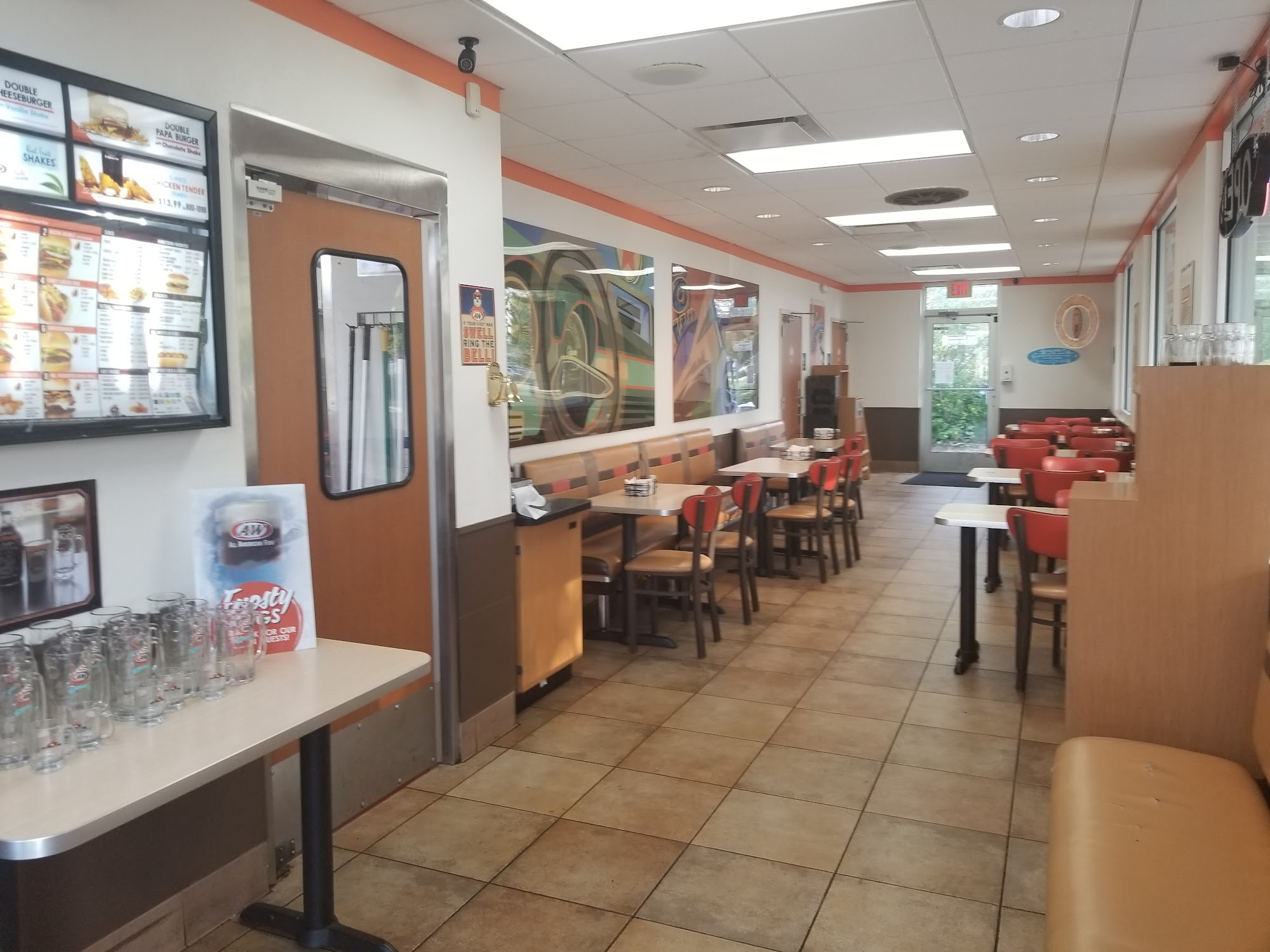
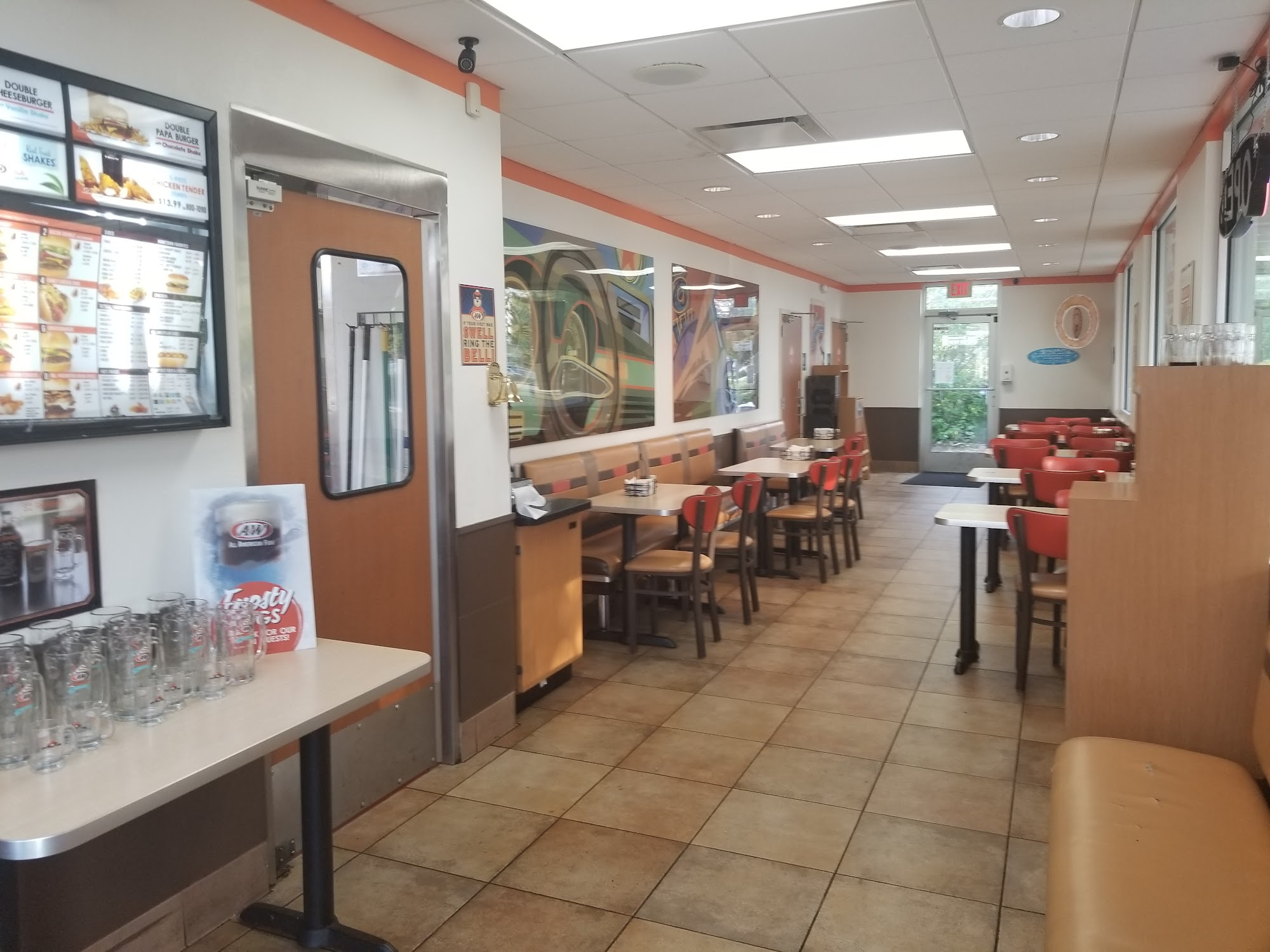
- ceiling vent [884,186,970,206]
